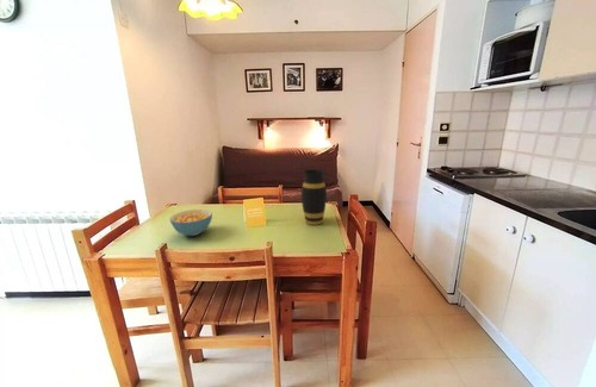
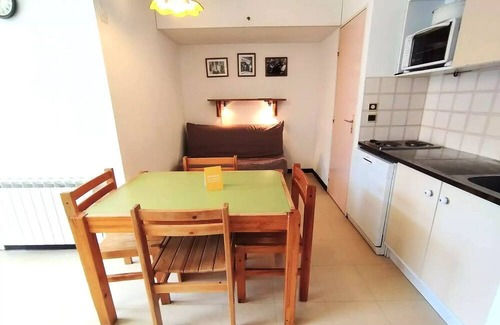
- cereal bowl [168,208,213,237]
- vase [300,168,328,226]
